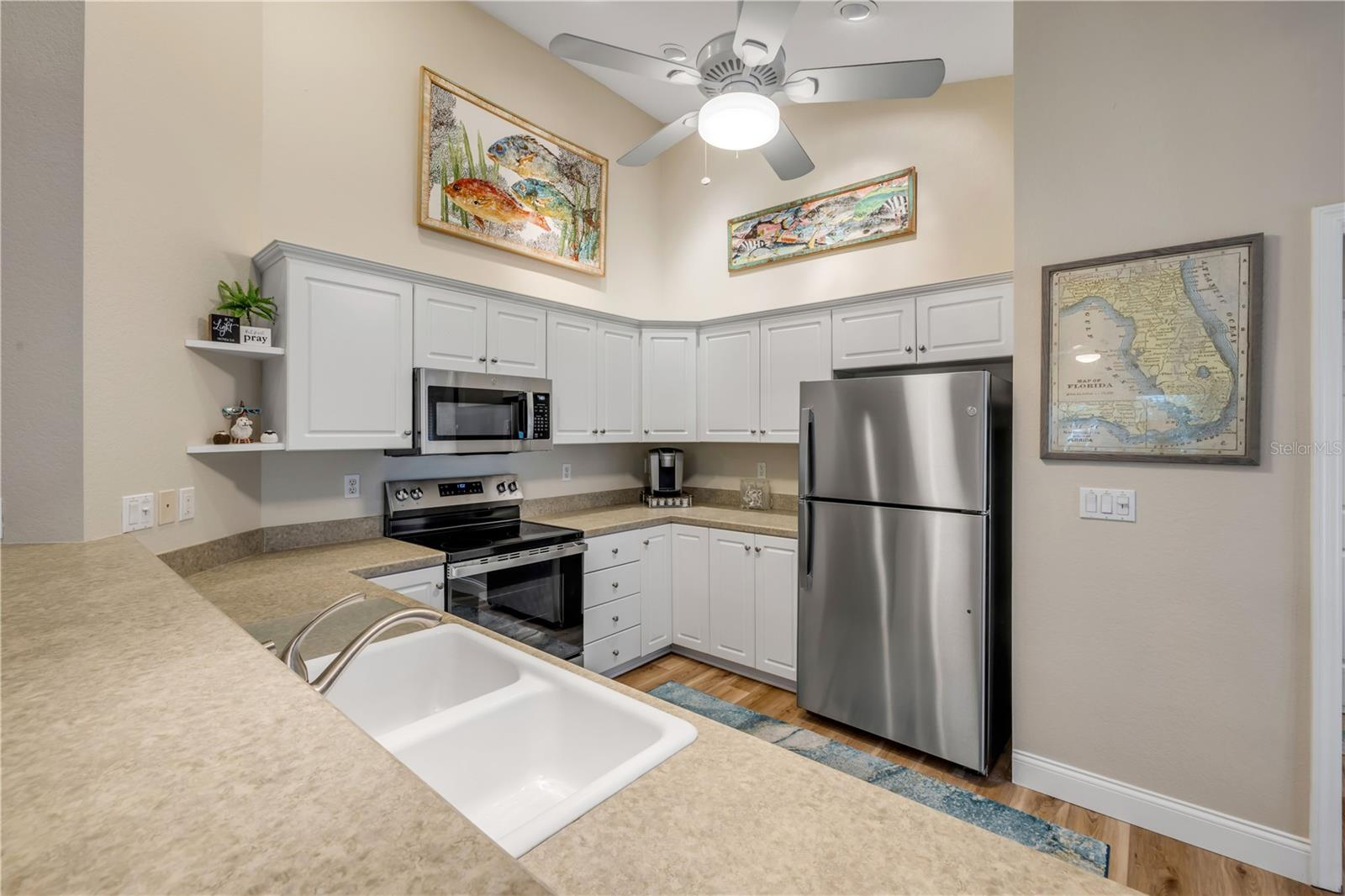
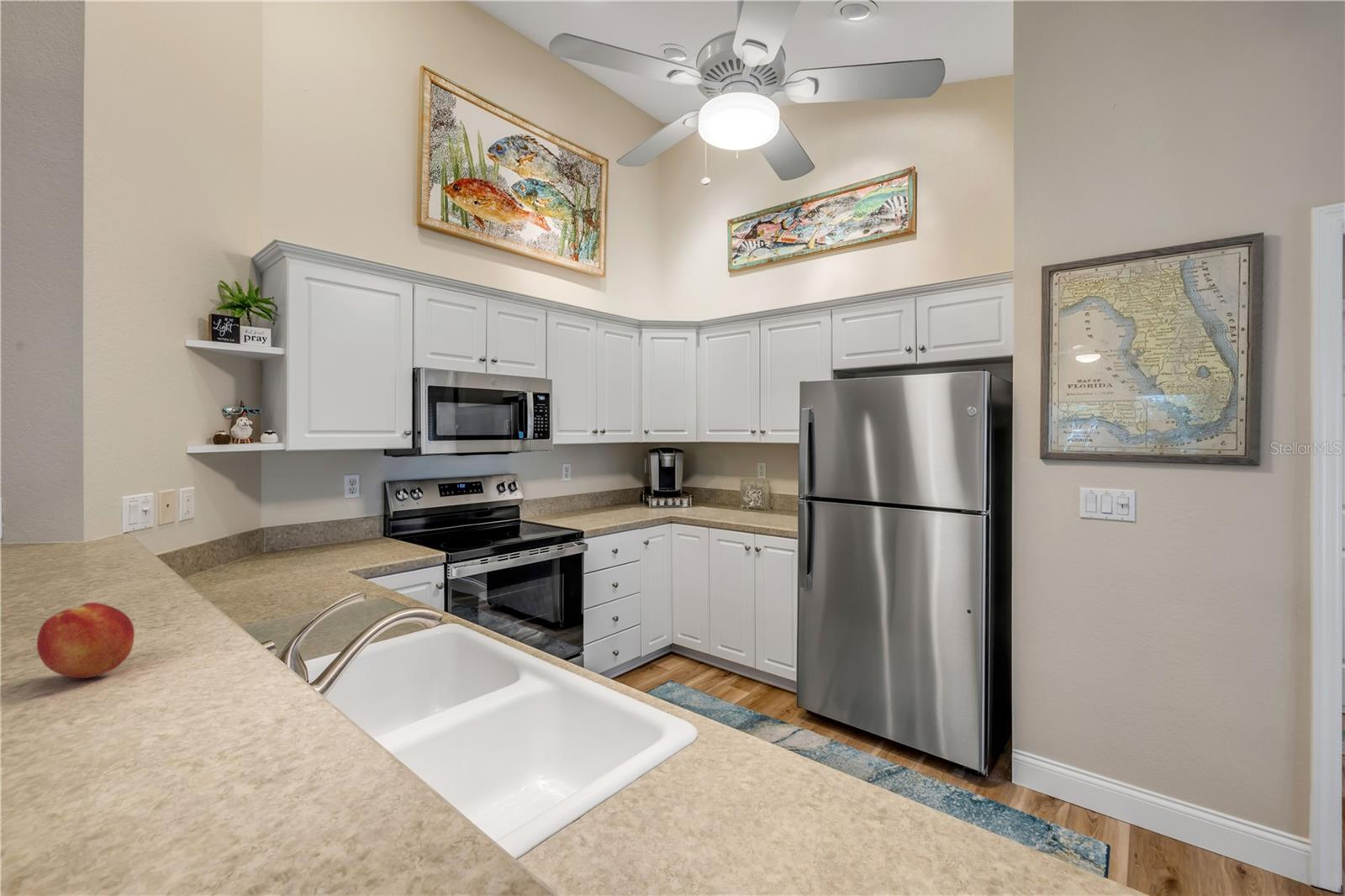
+ peach [36,602,135,679]
